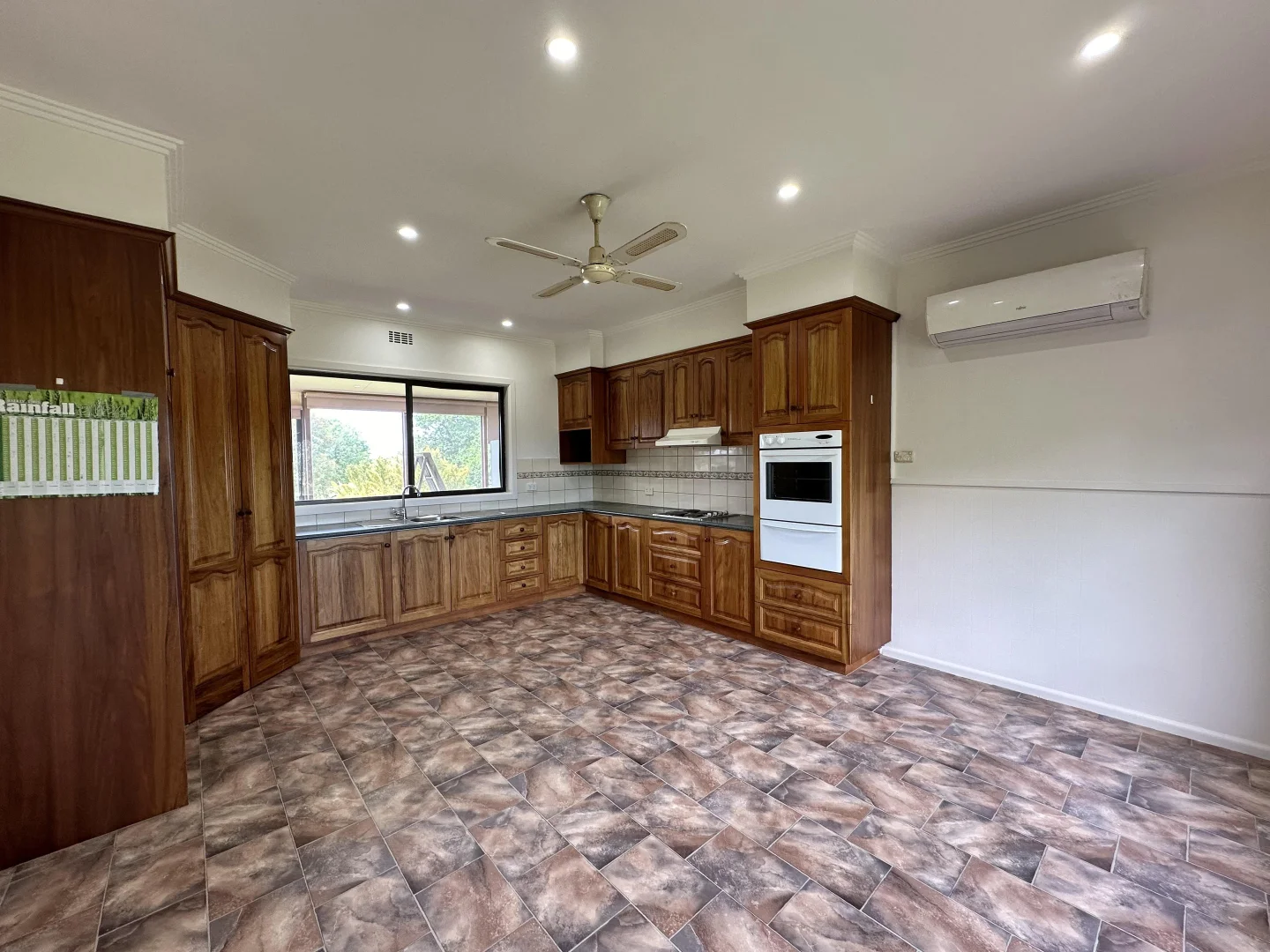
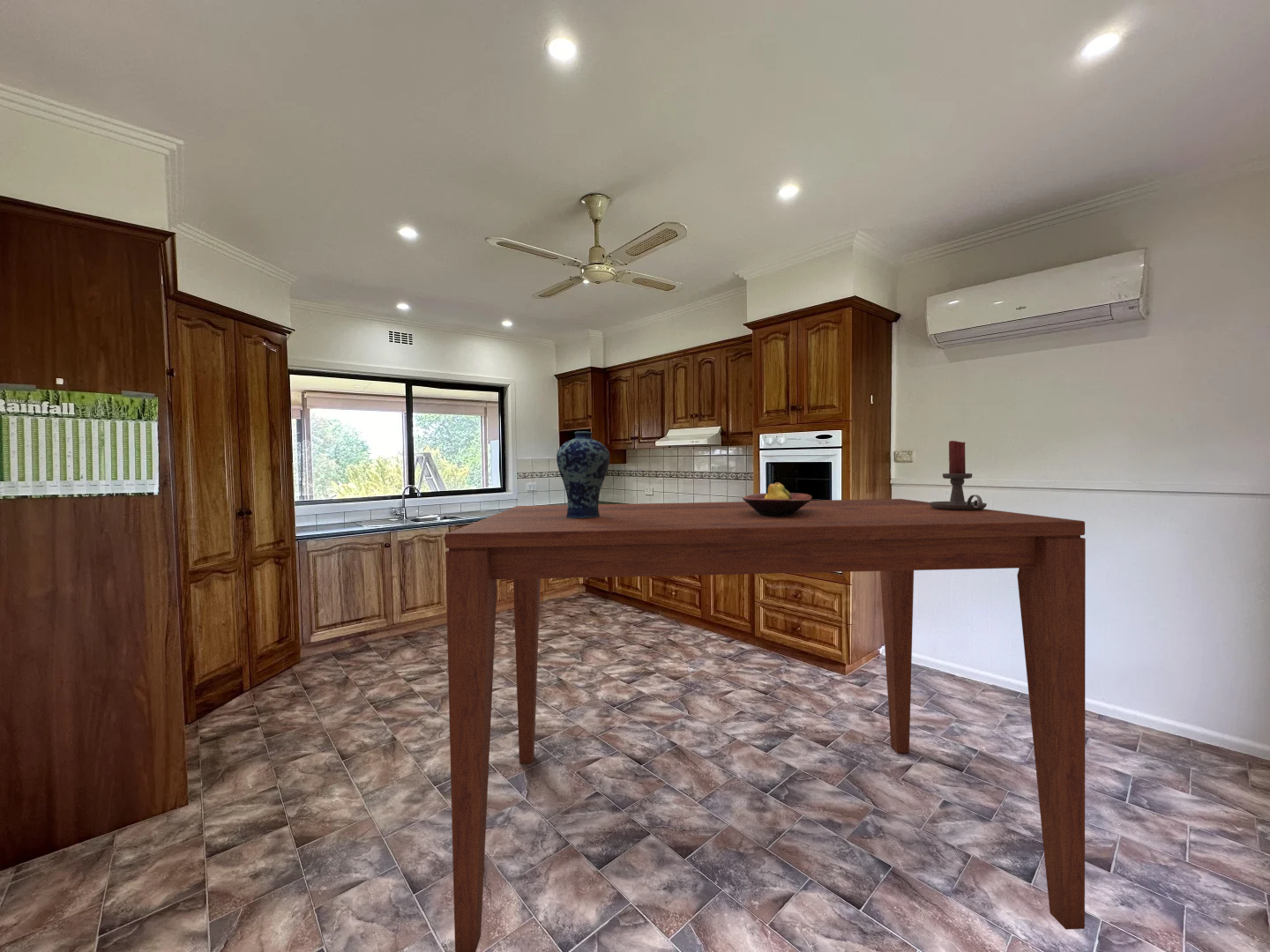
+ dining table [444,498,1087,952]
+ vase [556,431,610,518]
+ candle holder [930,440,988,510]
+ fruit bowl [742,481,813,517]
